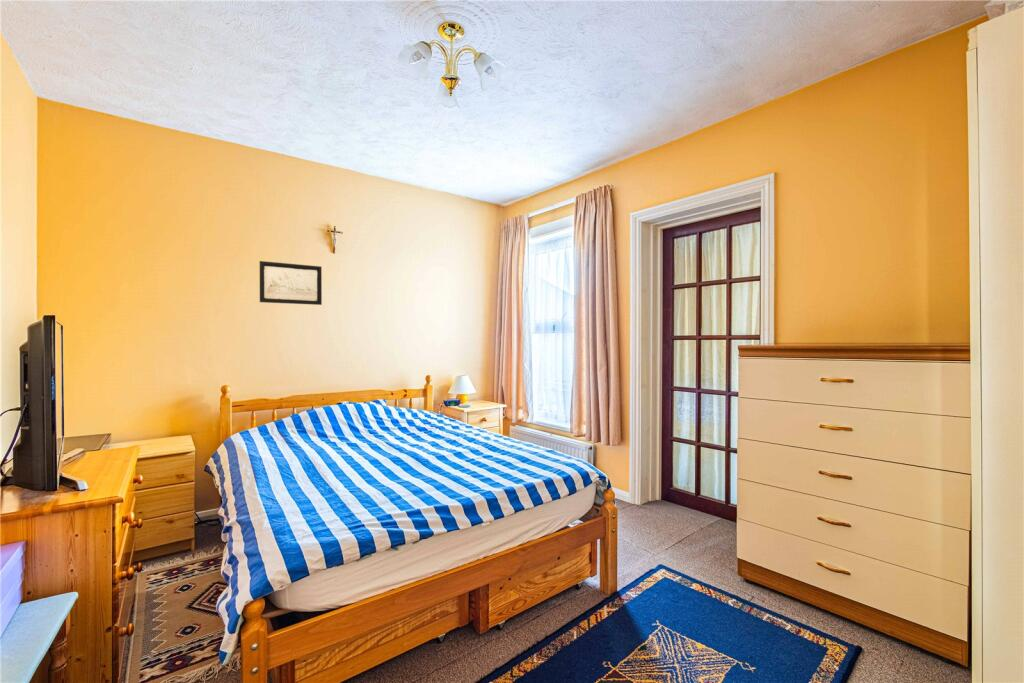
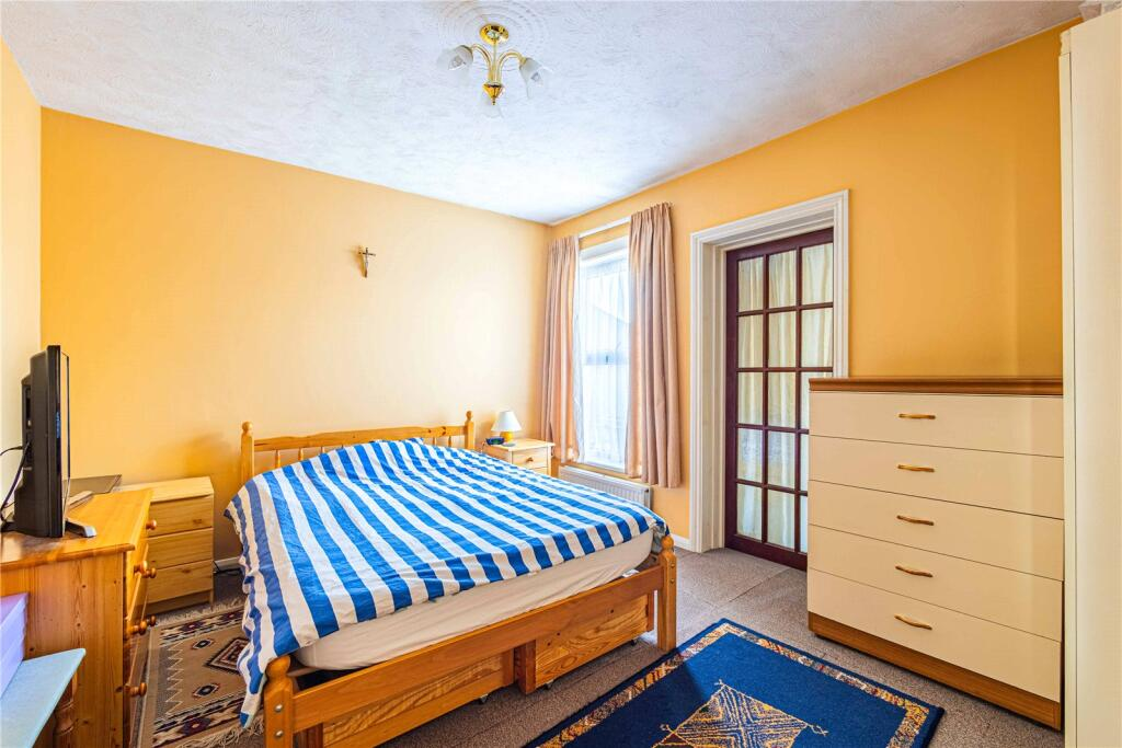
- wall art [259,260,323,306]
